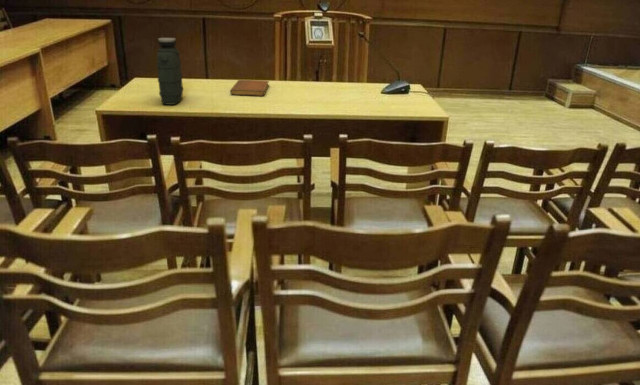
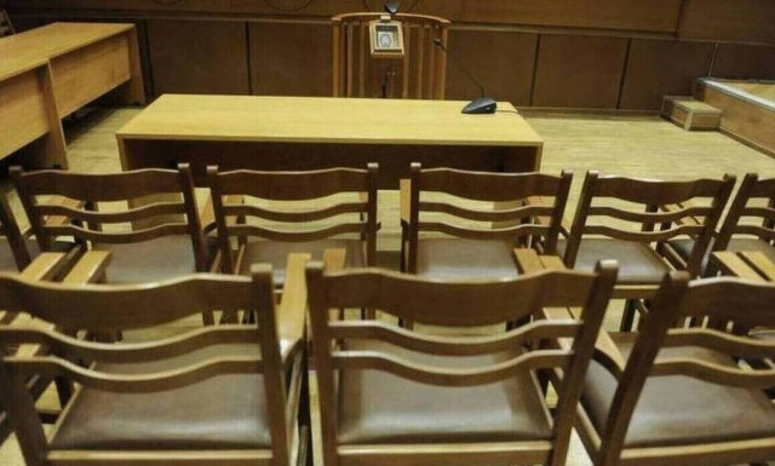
- notebook [229,79,270,97]
- water jug [156,37,184,106]
